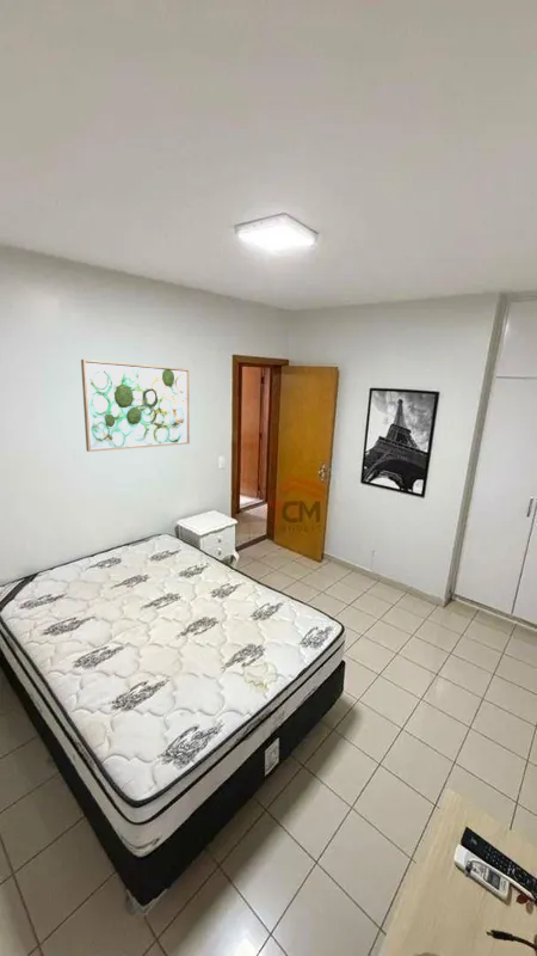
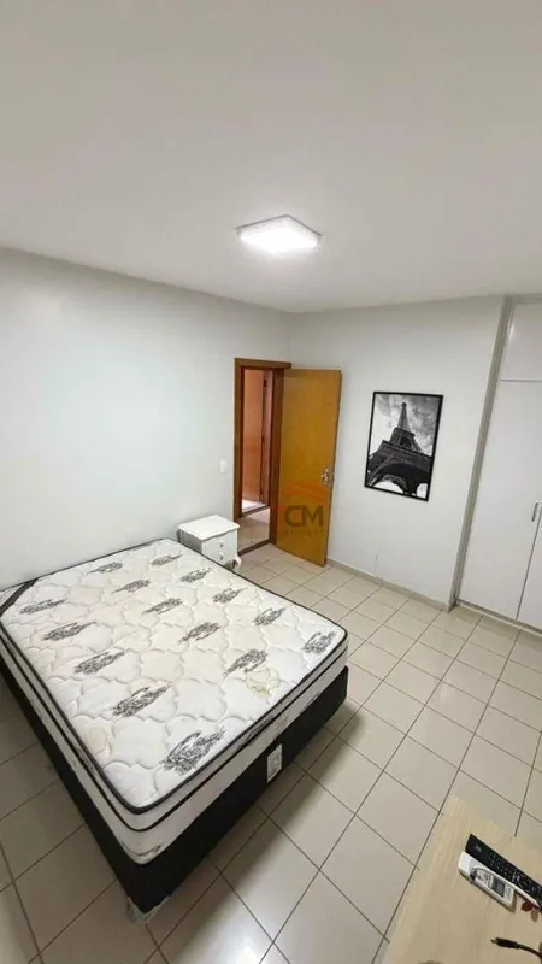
- wall art [80,358,191,453]
